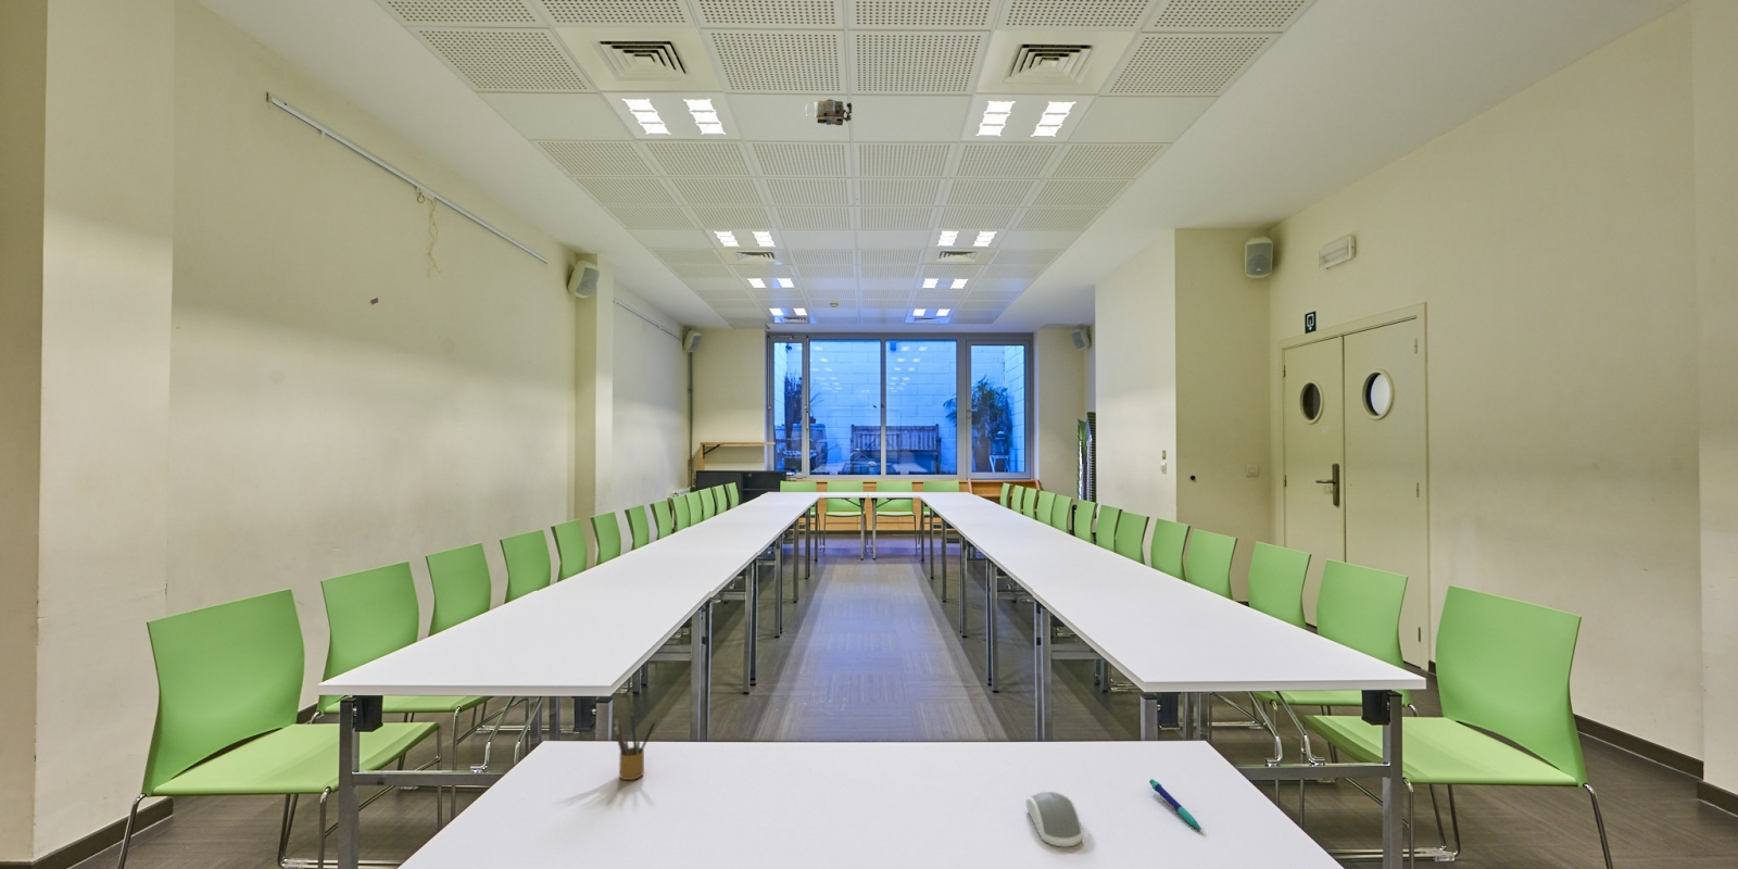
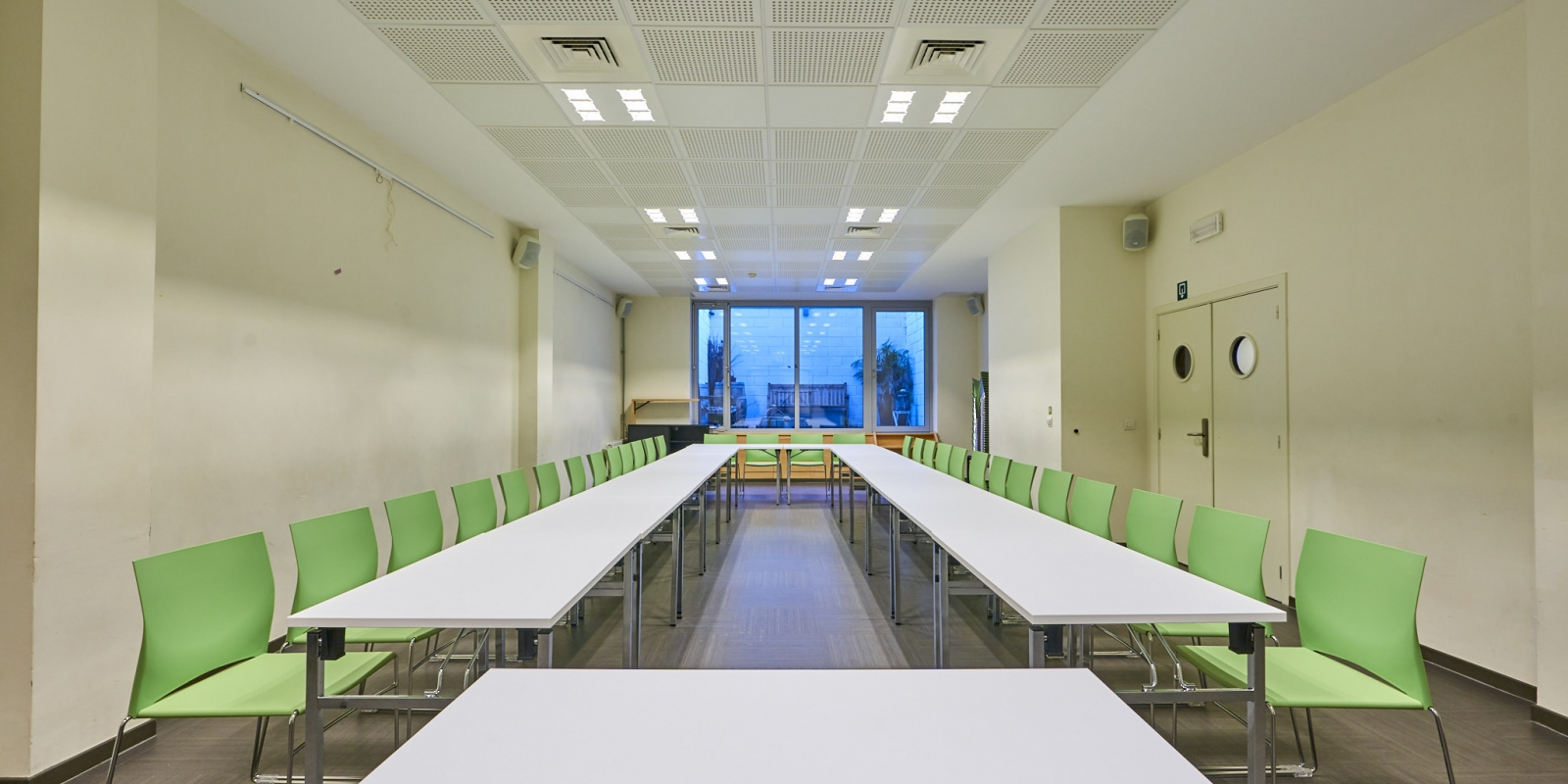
- projector [804,98,852,126]
- computer mouse [1025,790,1083,848]
- pen [1148,778,1203,832]
- pencil box [613,710,657,781]
